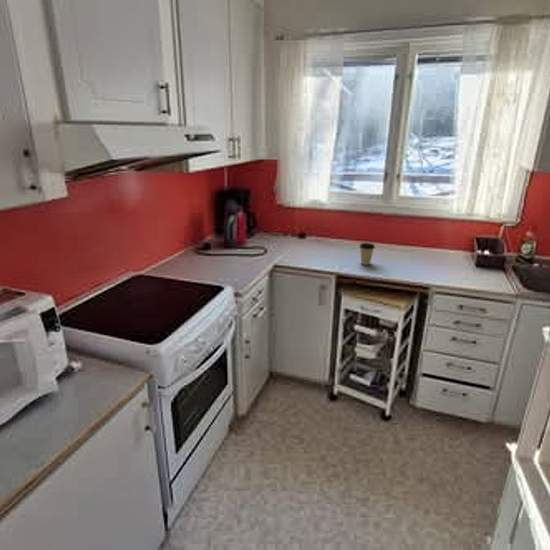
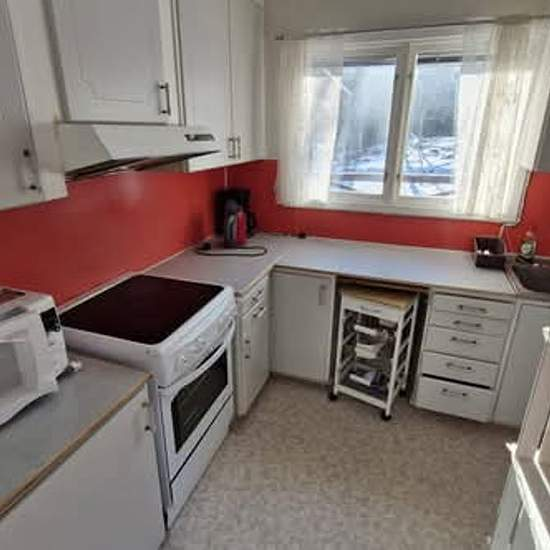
- coffee cup [358,242,376,266]
